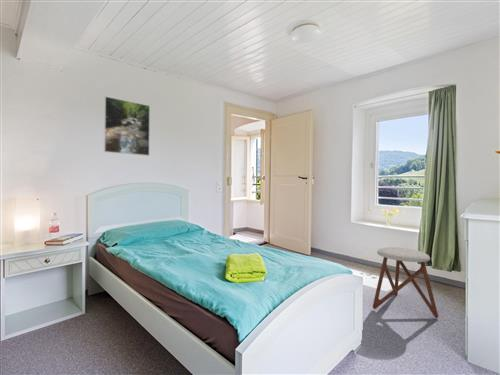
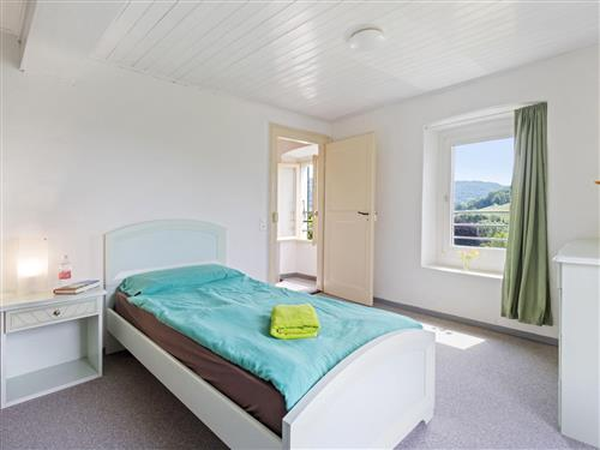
- stool [372,246,439,319]
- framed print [103,95,151,157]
